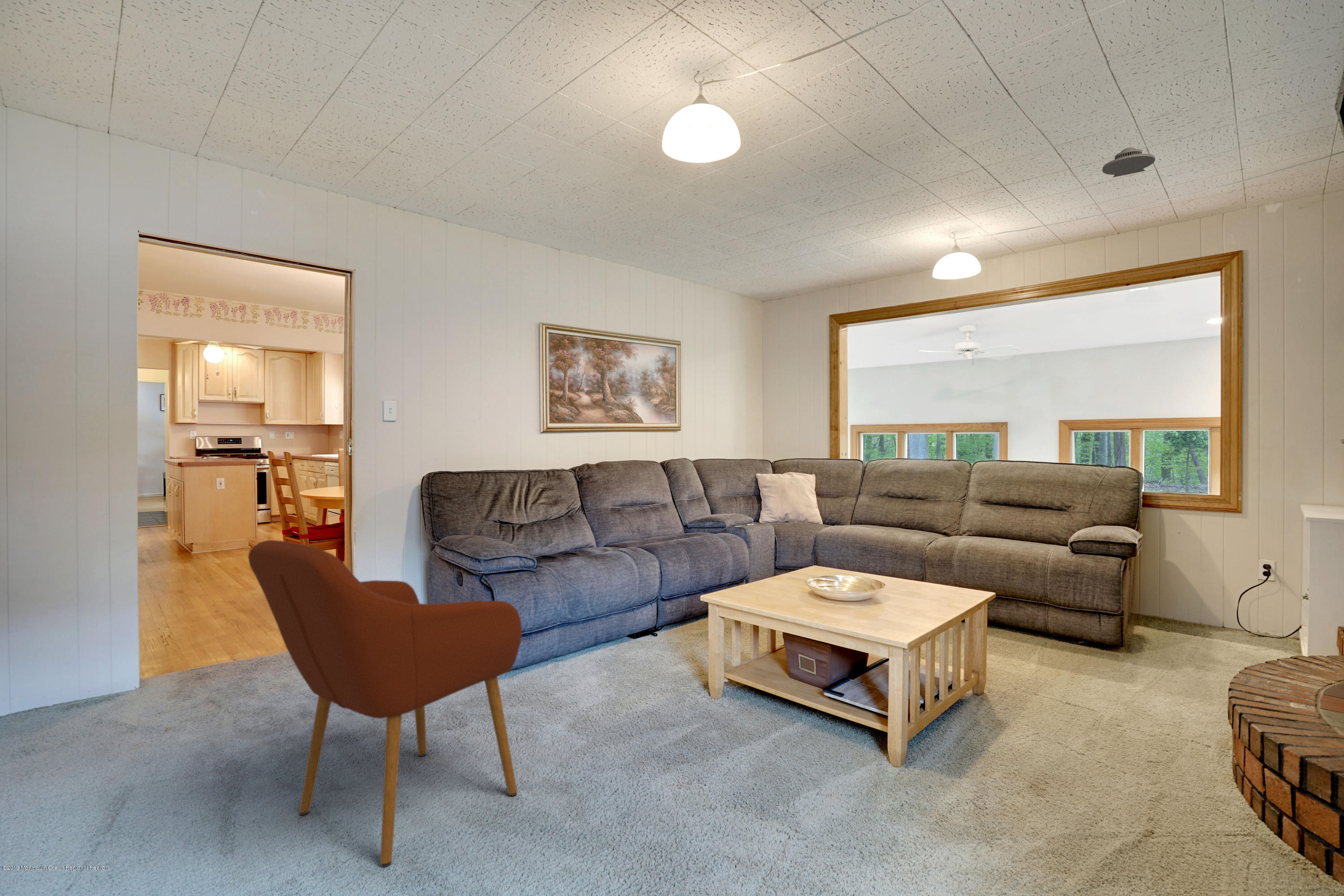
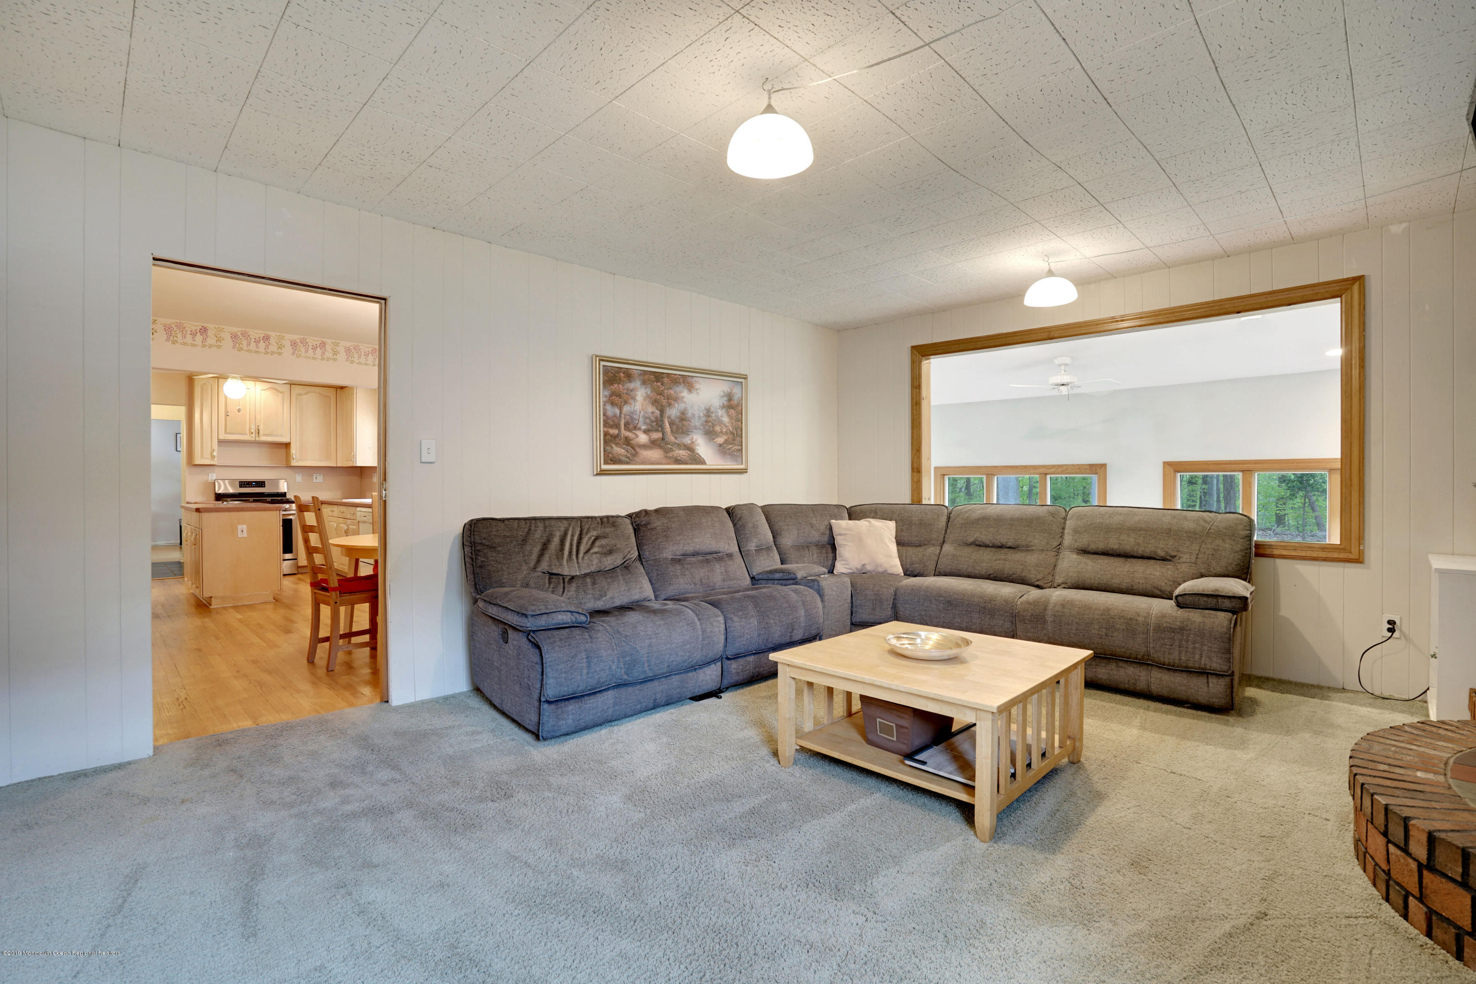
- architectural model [1102,146,1155,178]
- armchair [248,540,522,867]
